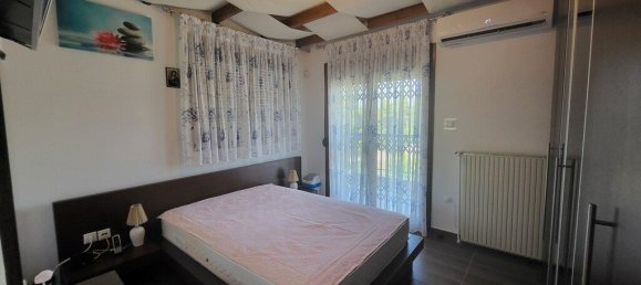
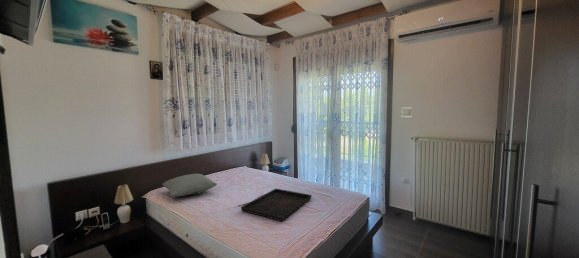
+ serving tray [240,188,313,222]
+ pillow [161,173,218,197]
